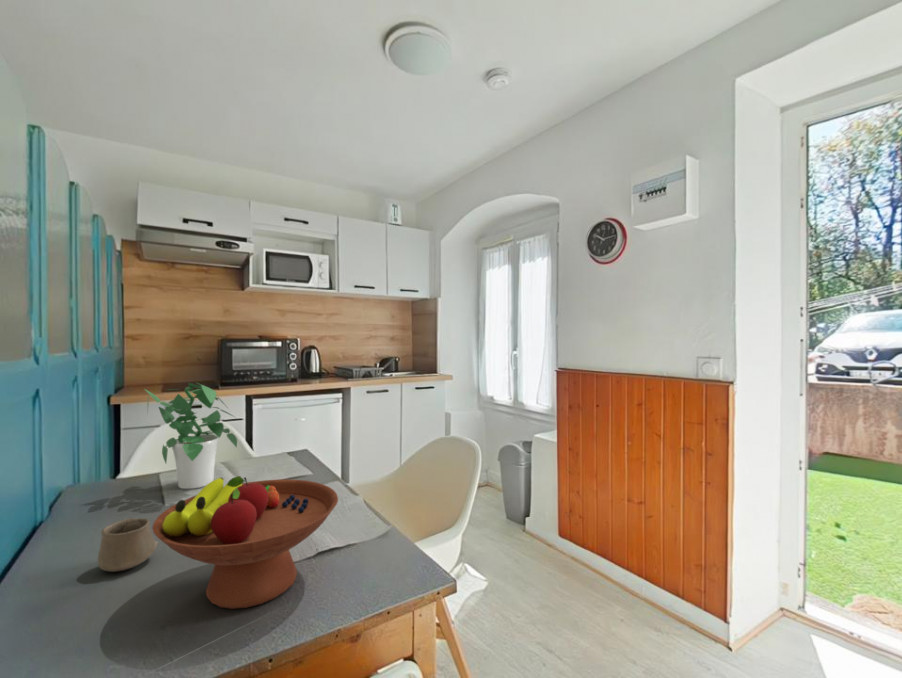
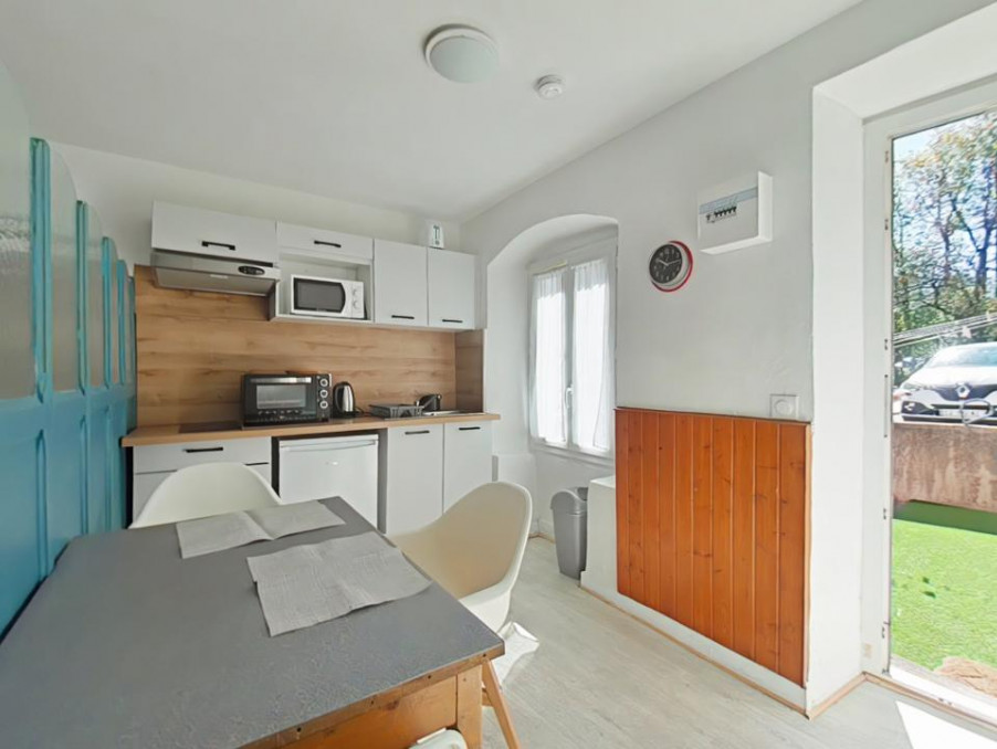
- cup [96,517,159,573]
- potted plant [144,381,238,490]
- fruit bowl [151,475,339,610]
